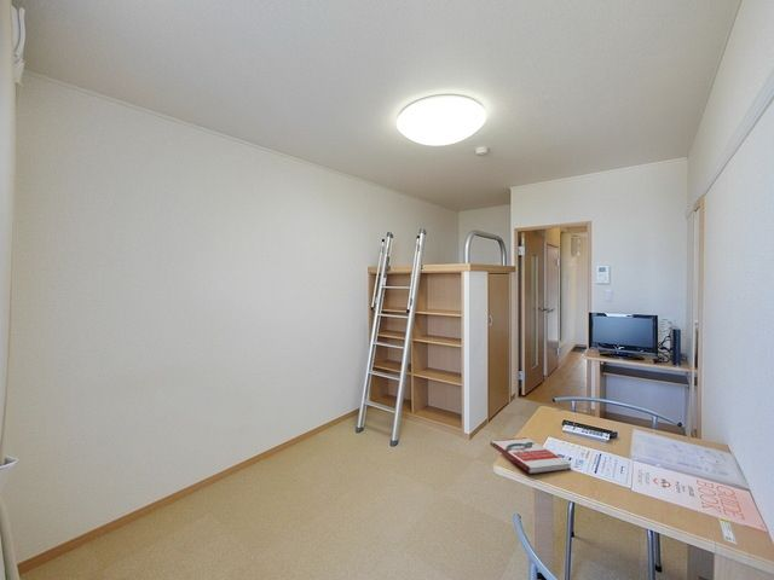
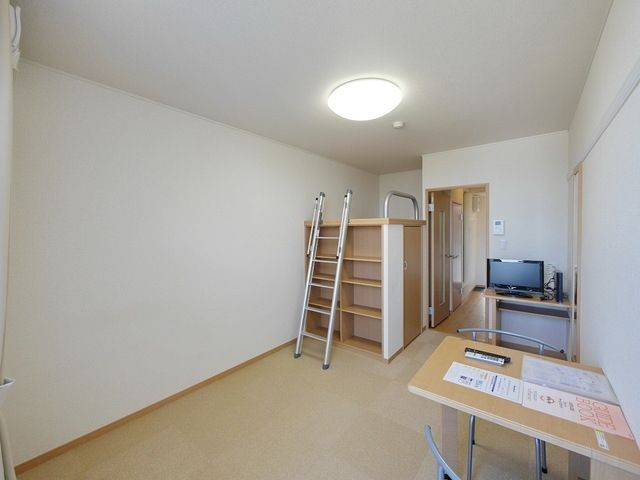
- book [489,436,572,475]
